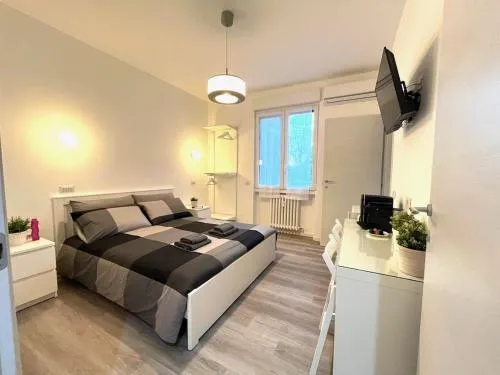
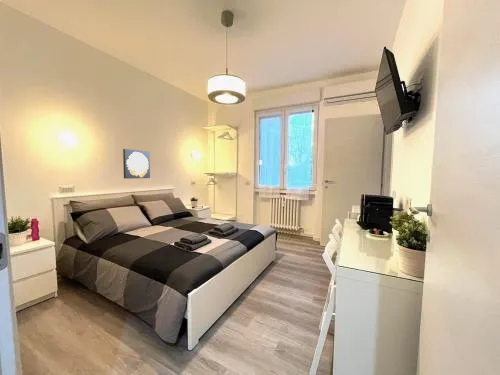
+ wall art [122,148,151,180]
